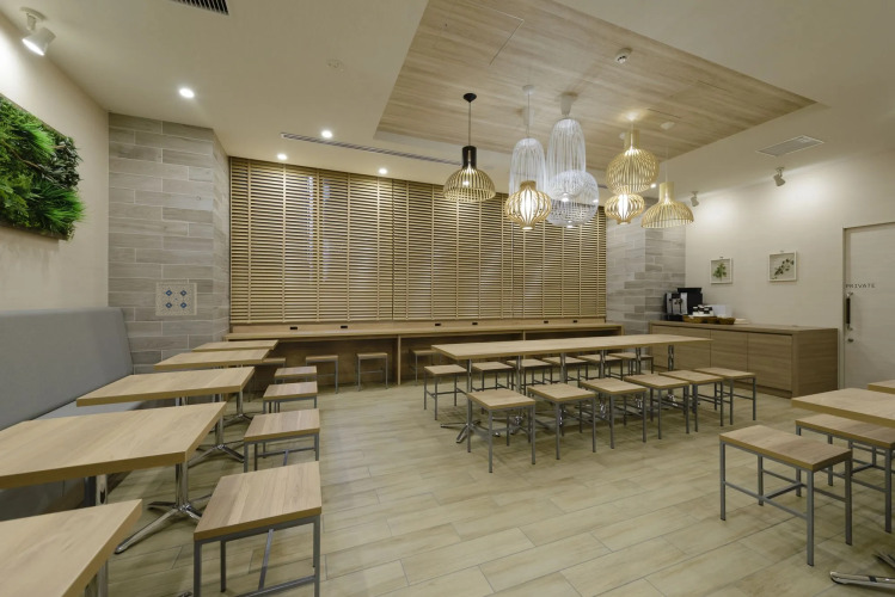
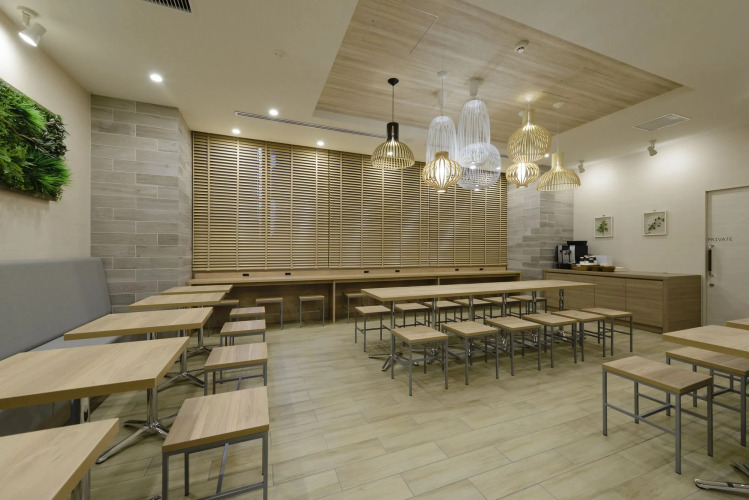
- wall art [154,281,197,316]
